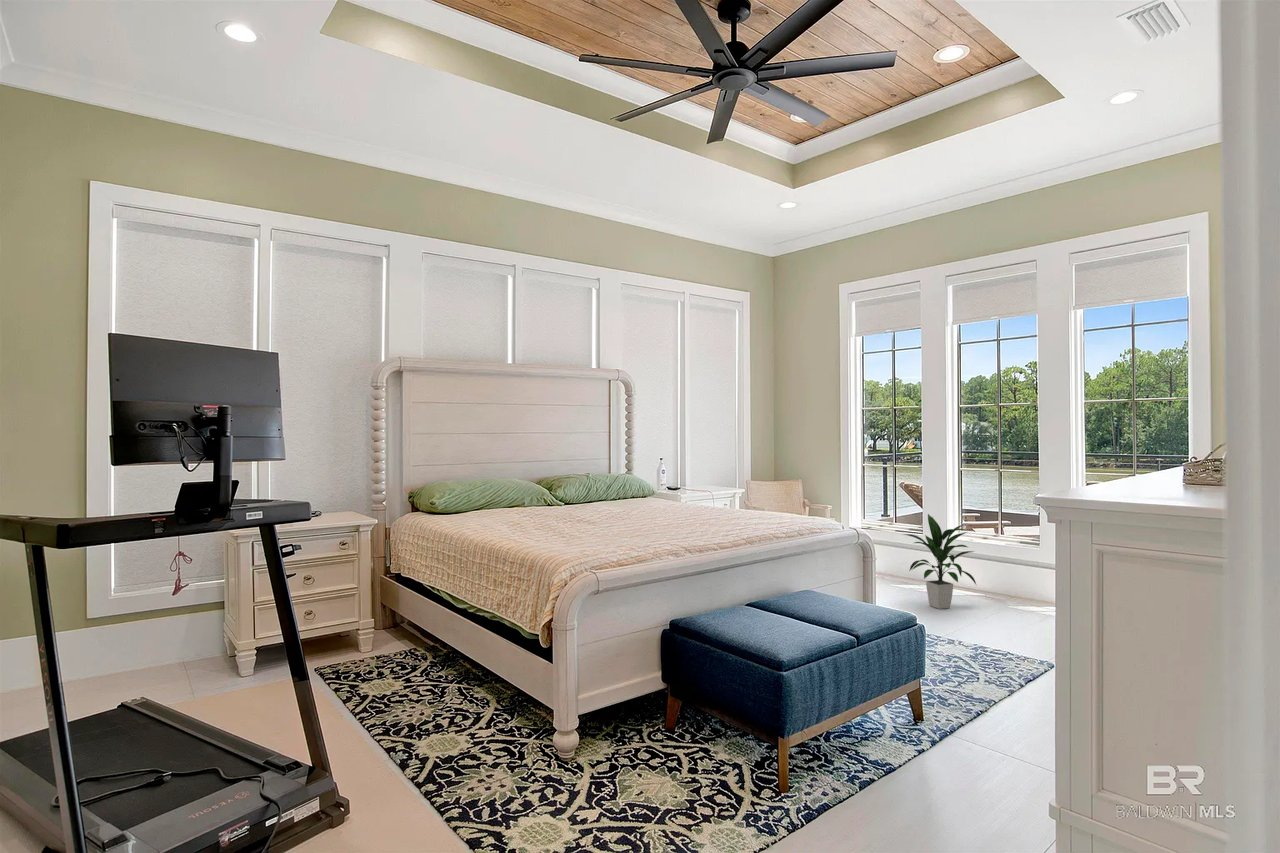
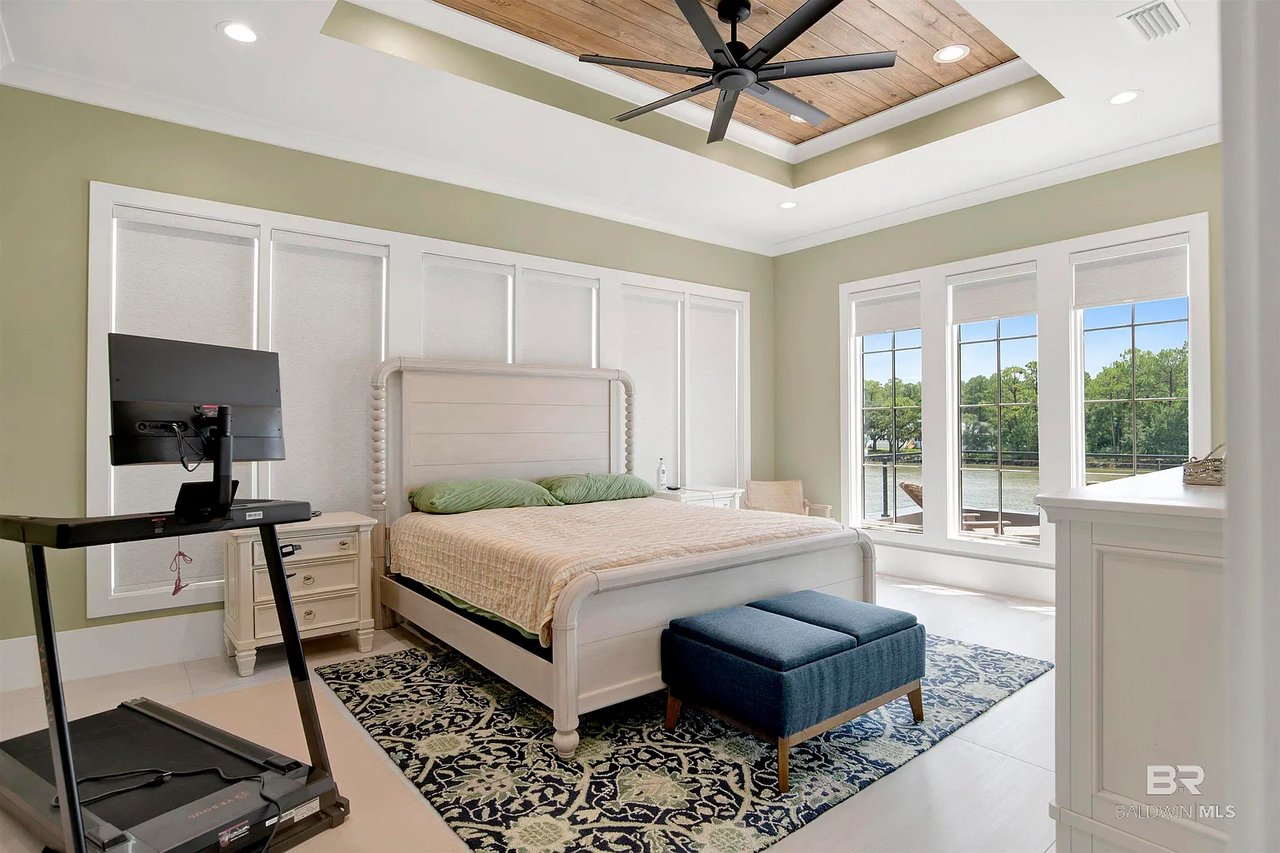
- indoor plant [902,513,977,610]
